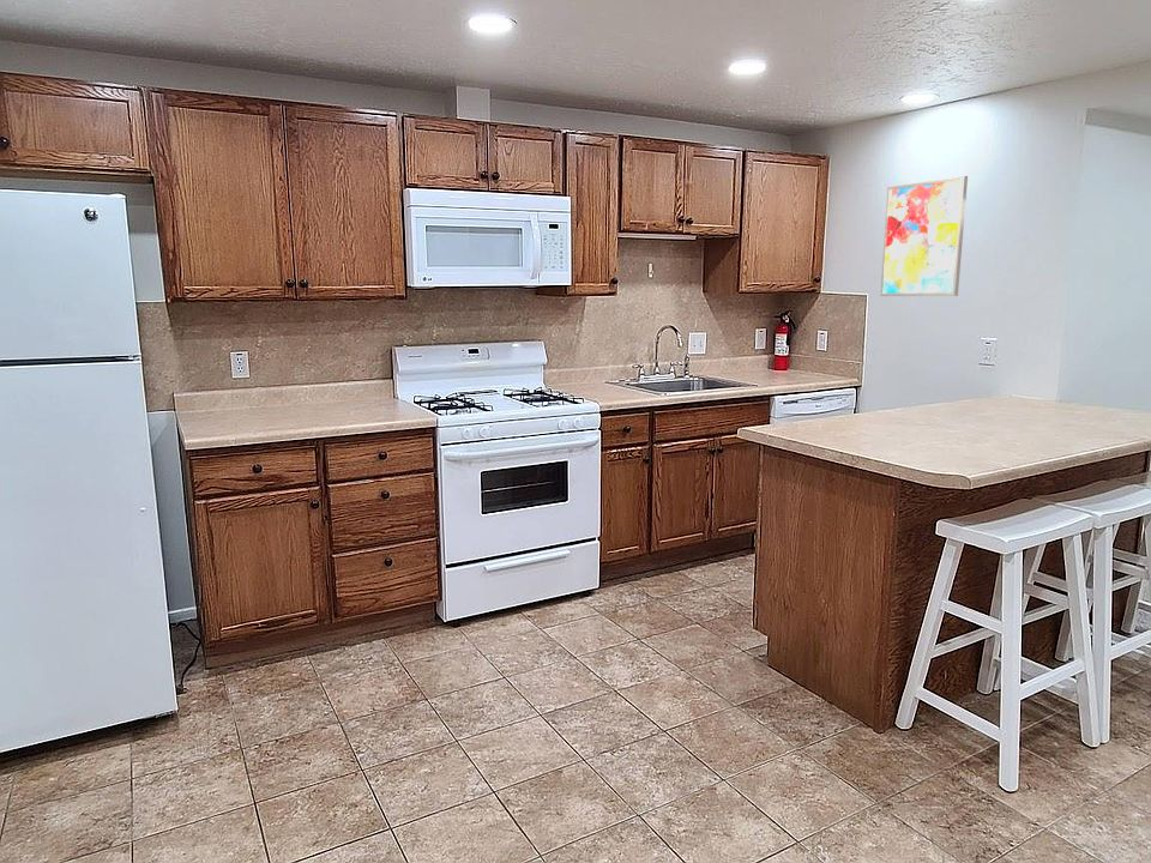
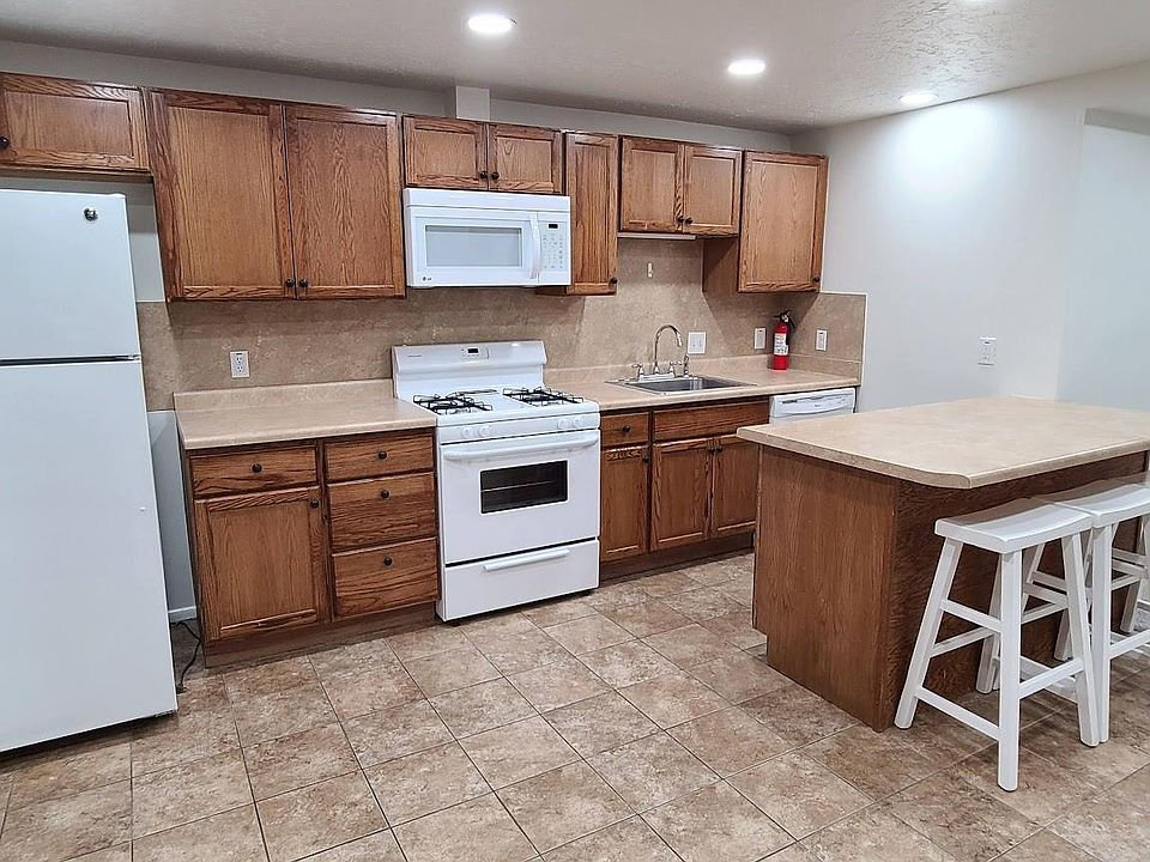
- wall art [879,175,969,297]
